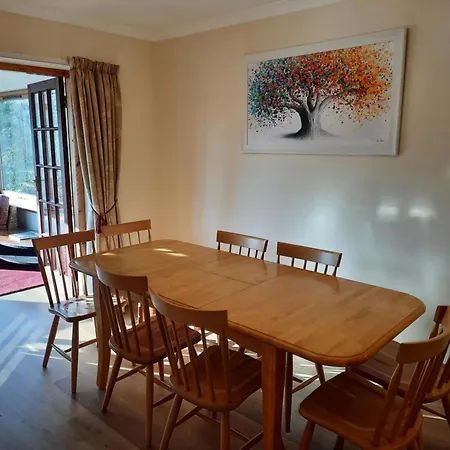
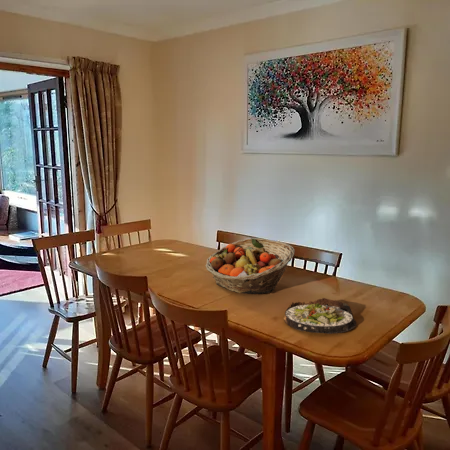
+ fruit basket [205,237,296,295]
+ salad plate [283,297,357,335]
